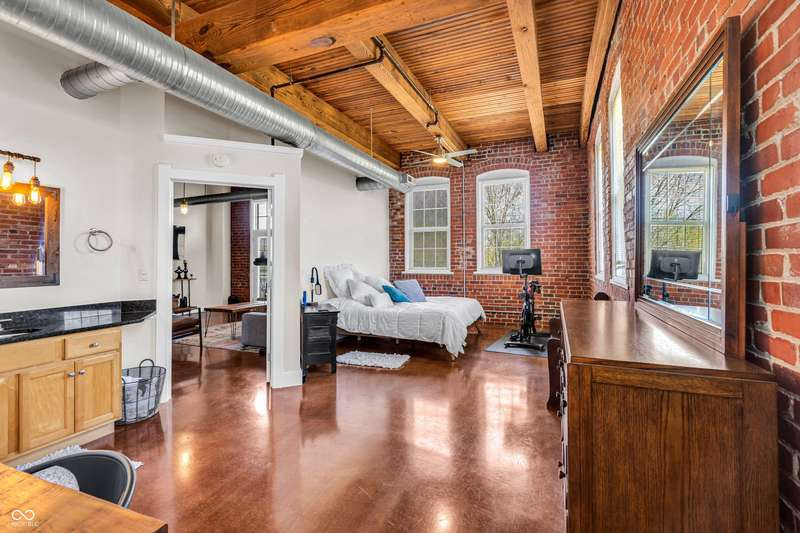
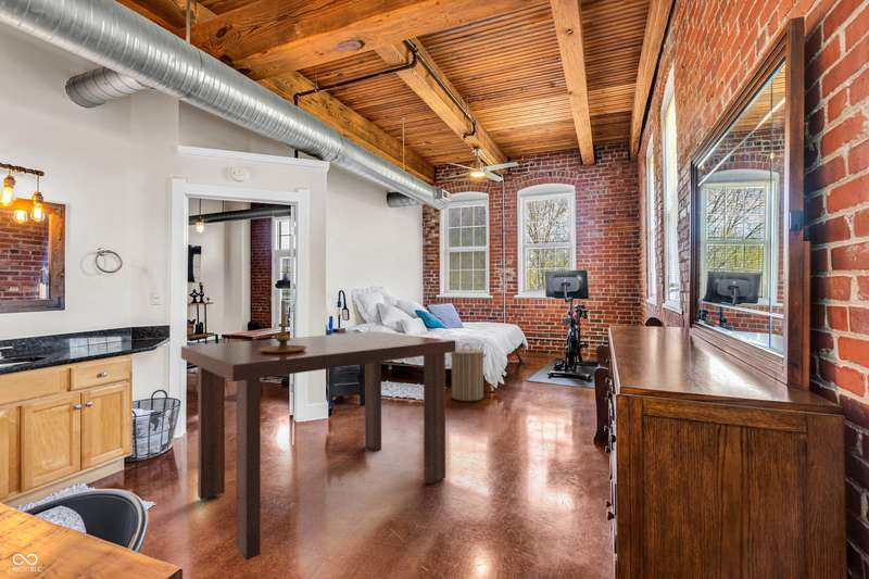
+ dining table [180,330,456,562]
+ candle holder [259,300,307,353]
+ laundry hamper [449,342,488,402]
